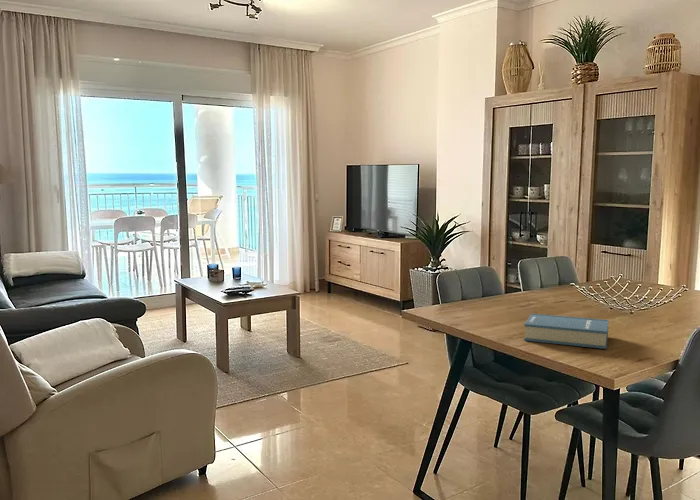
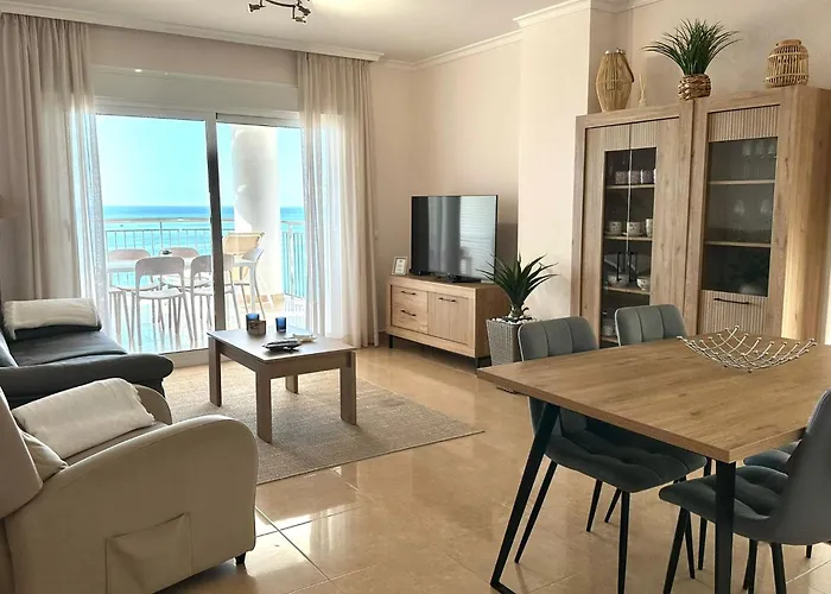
- hardback book [523,313,609,350]
